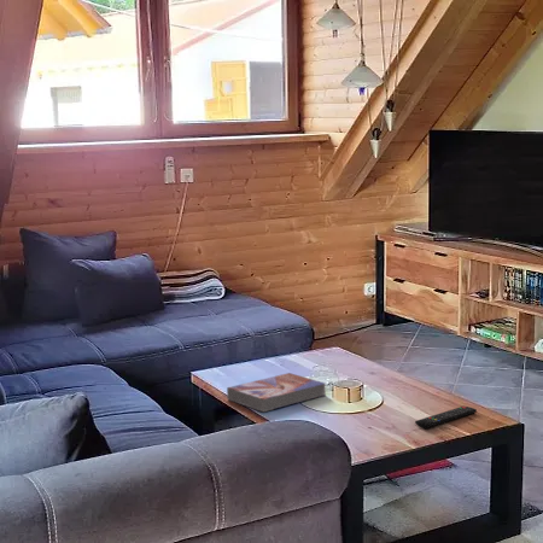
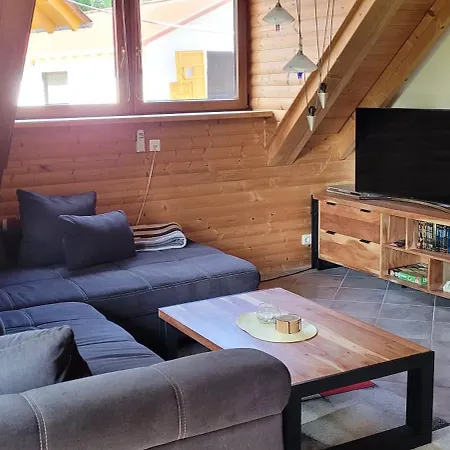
- remote control [414,405,478,430]
- textbook [226,372,327,413]
